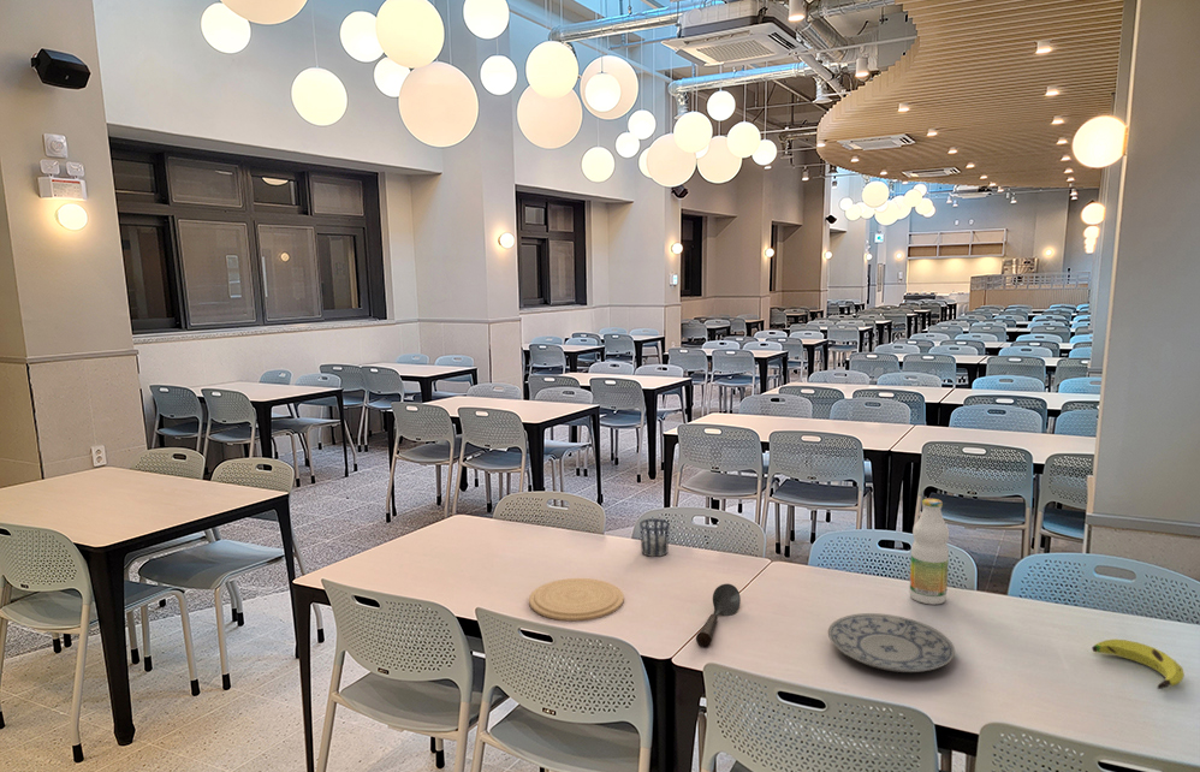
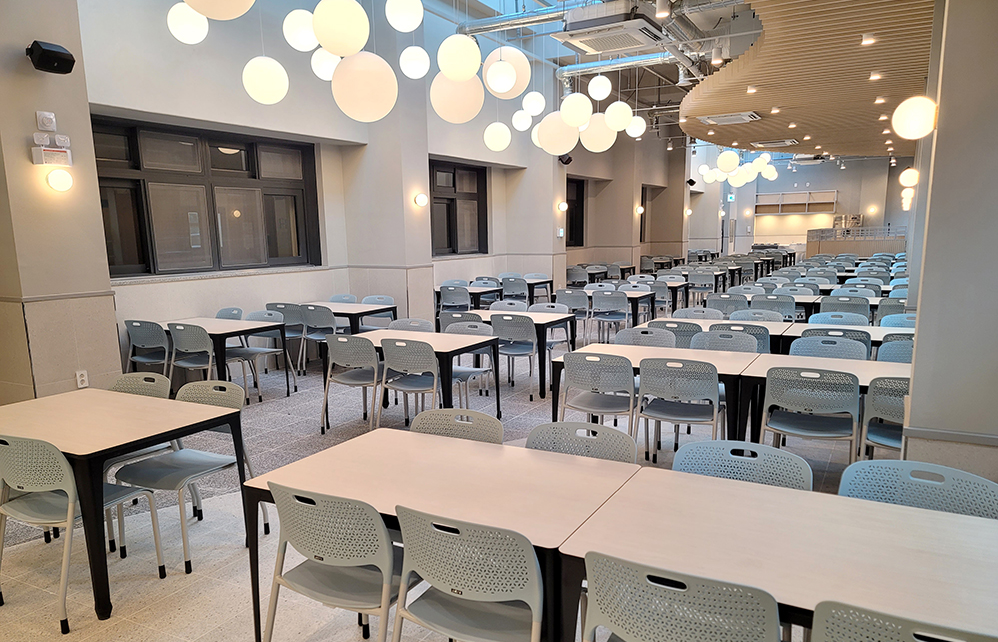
- cup [638,517,671,558]
- spoon [695,582,742,648]
- bottle [909,497,950,606]
- plate [827,612,956,673]
- banana [1091,639,1186,690]
- plate [528,577,625,622]
